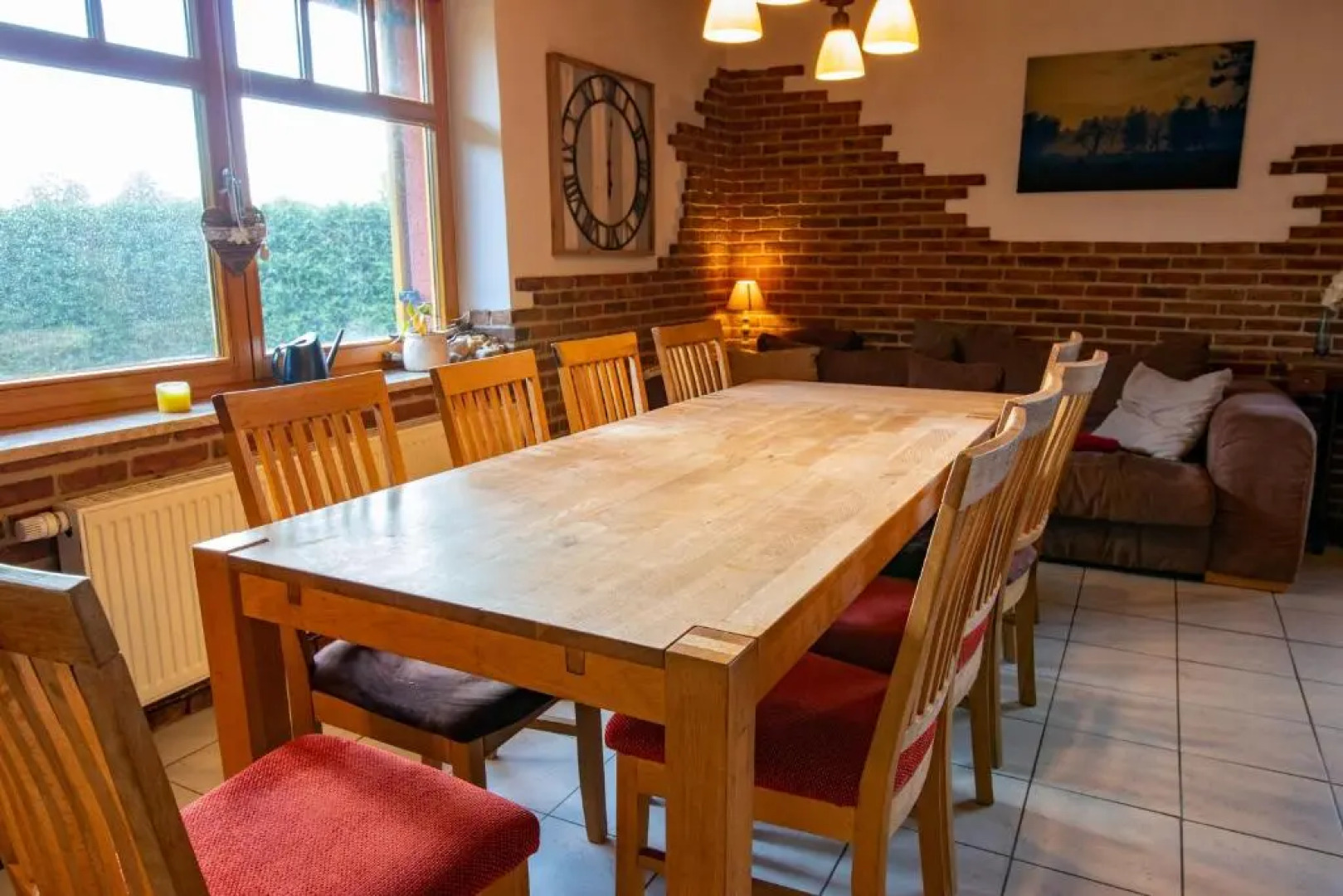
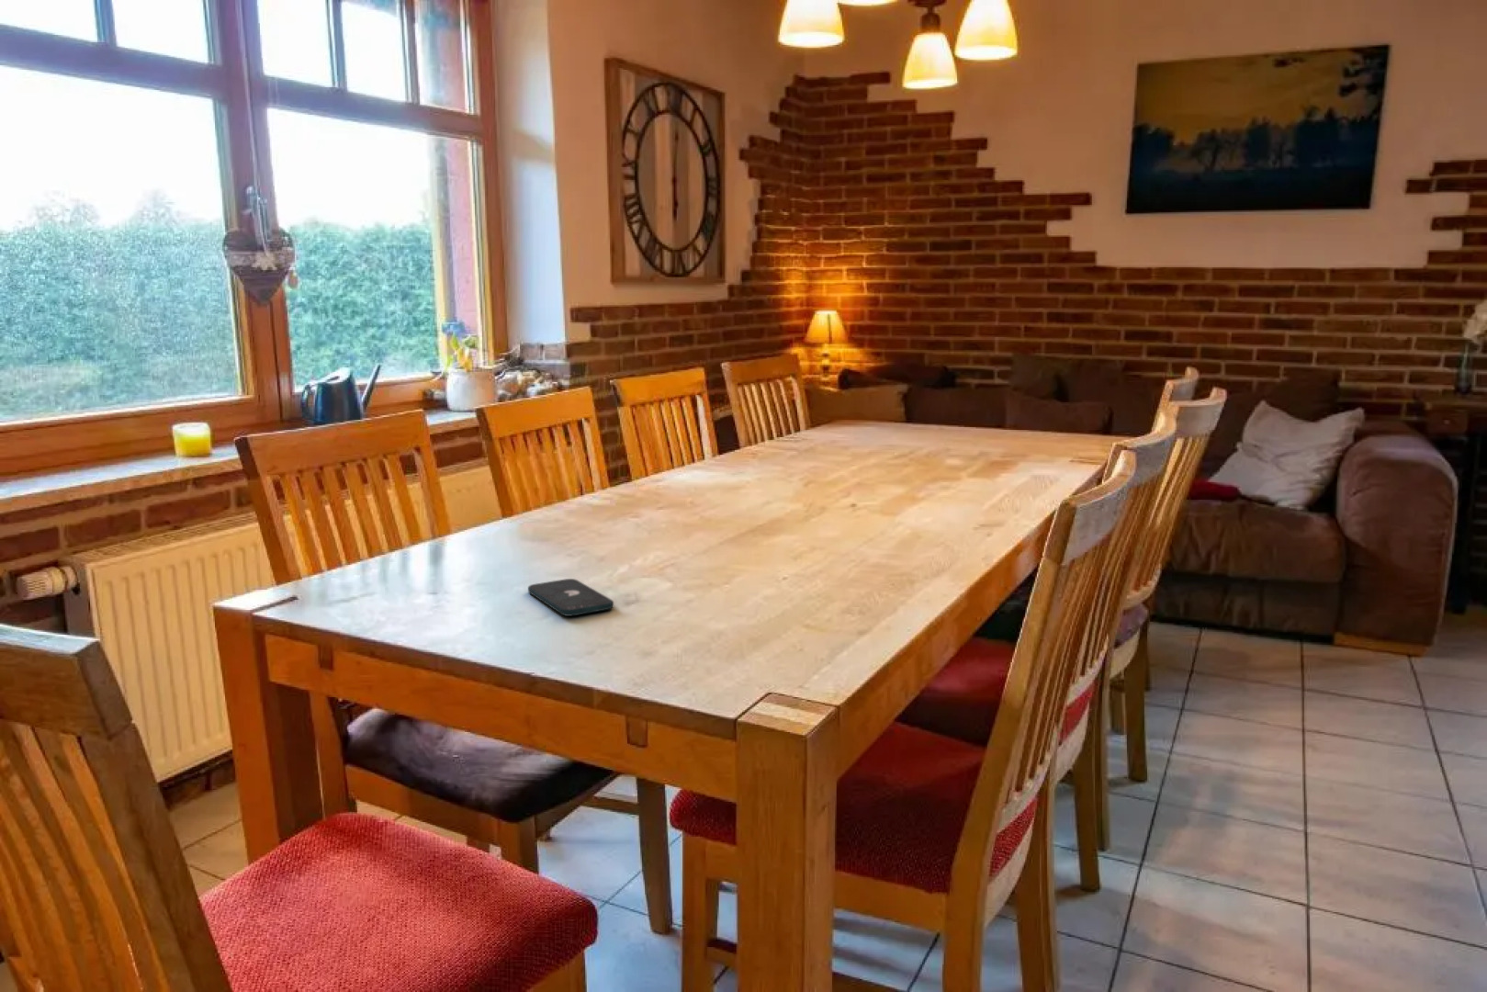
+ smartphone [527,578,615,618]
